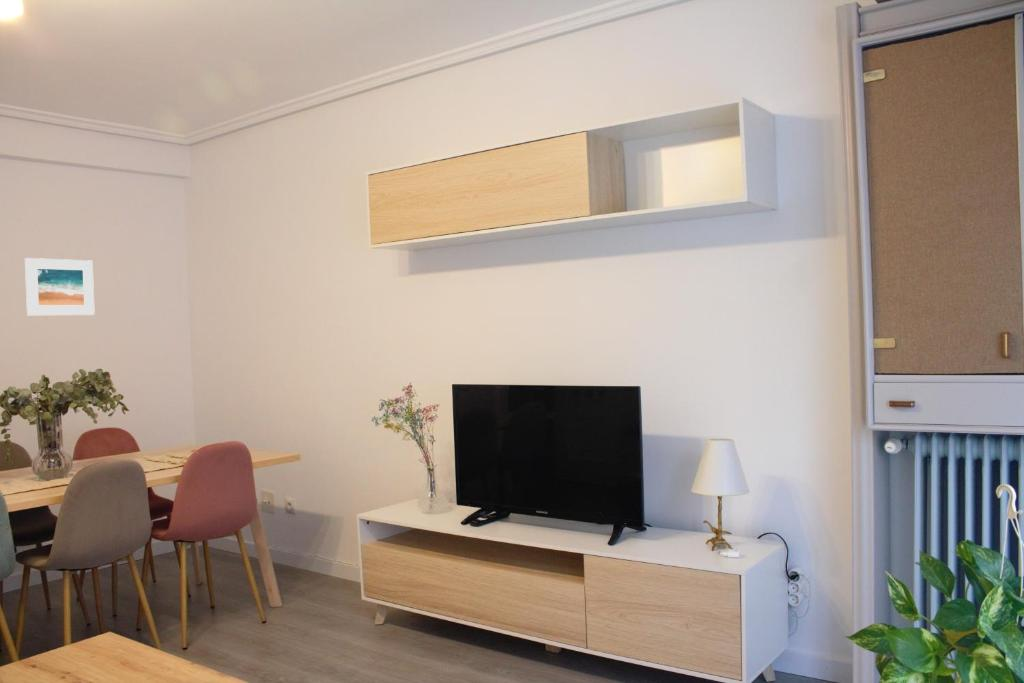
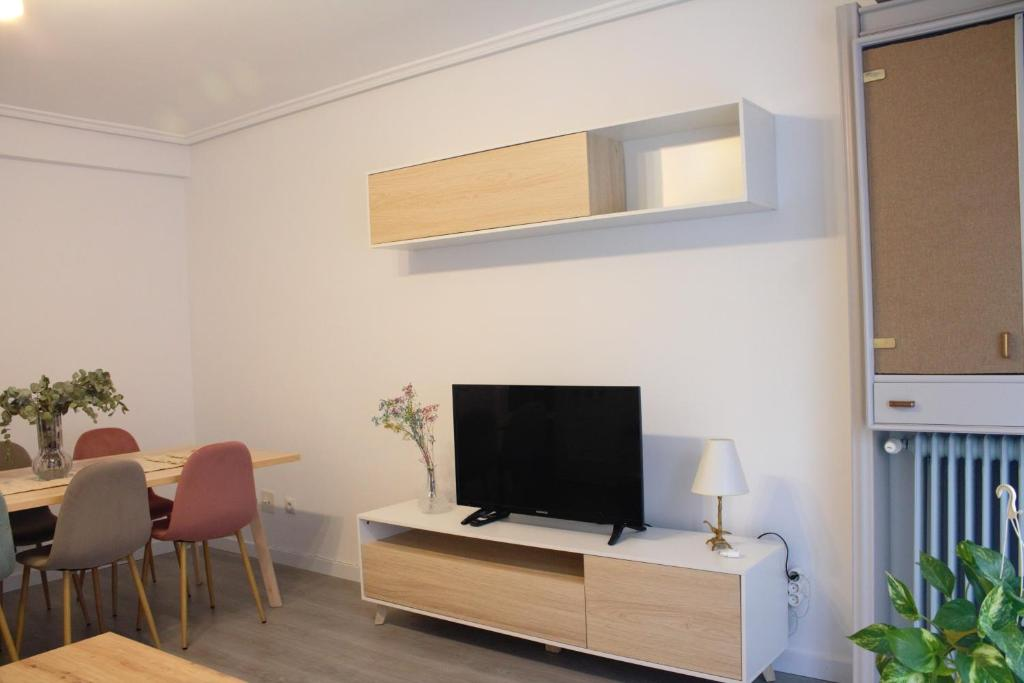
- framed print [24,257,96,316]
